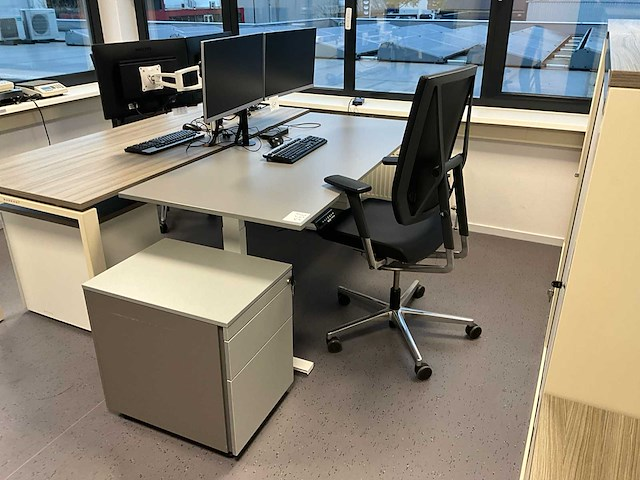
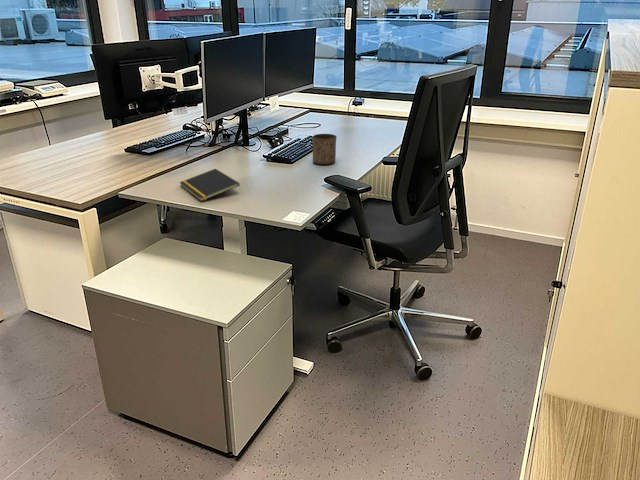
+ notepad [178,168,241,202]
+ cup [312,133,338,166]
